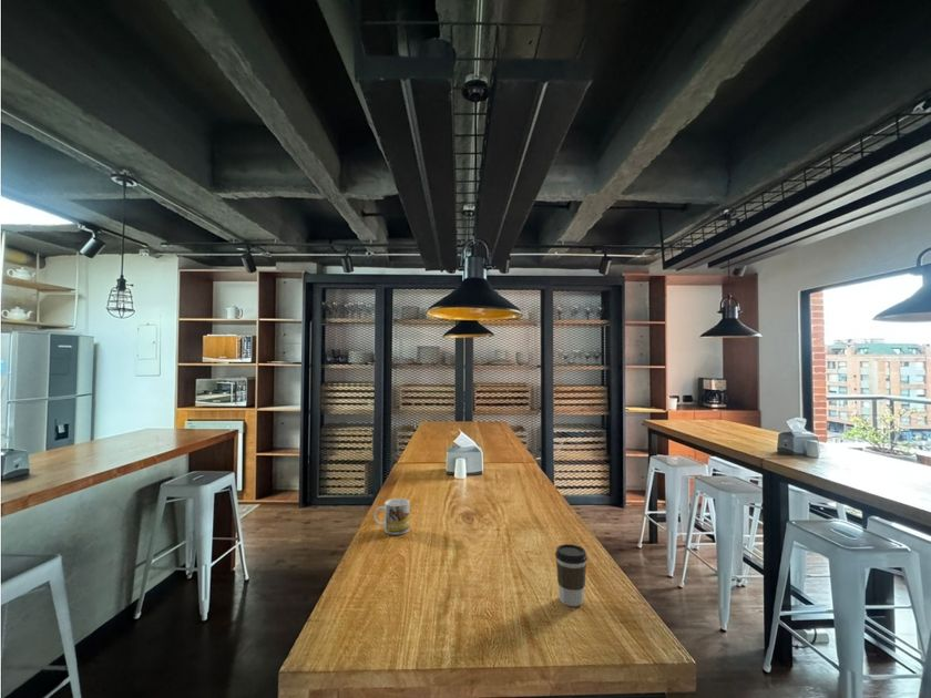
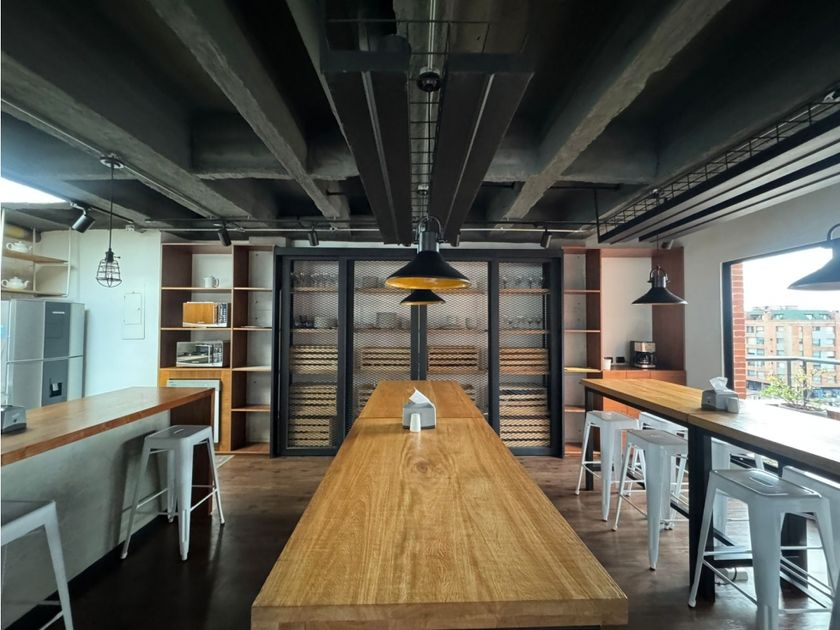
- mug [372,497,411,536]
- coffee cup [554,543,589,607]
